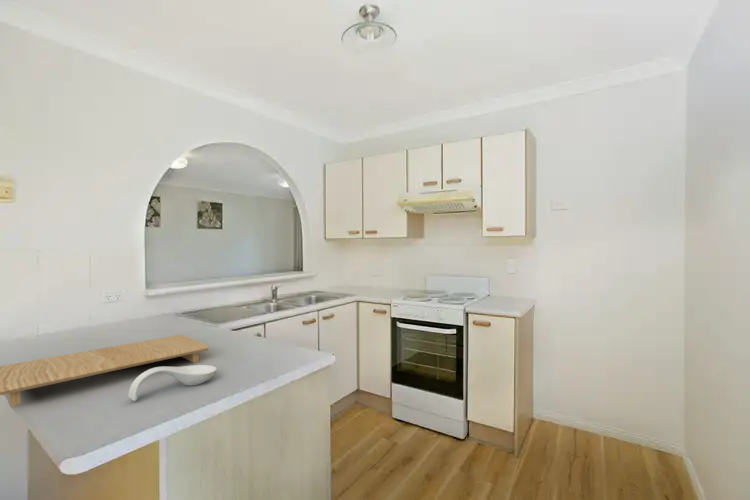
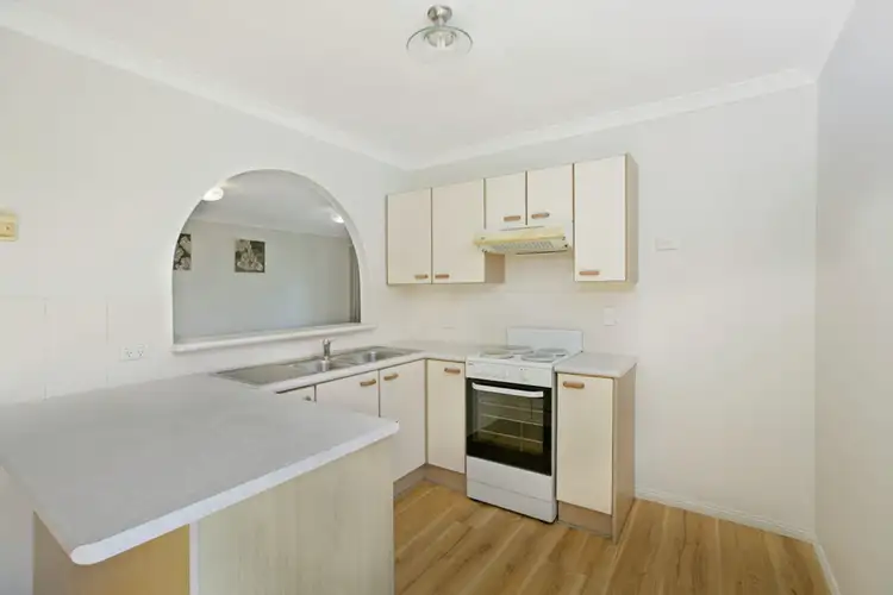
- cutting board [0,333,210,407]
- spoon rest [127,364,218,402]
